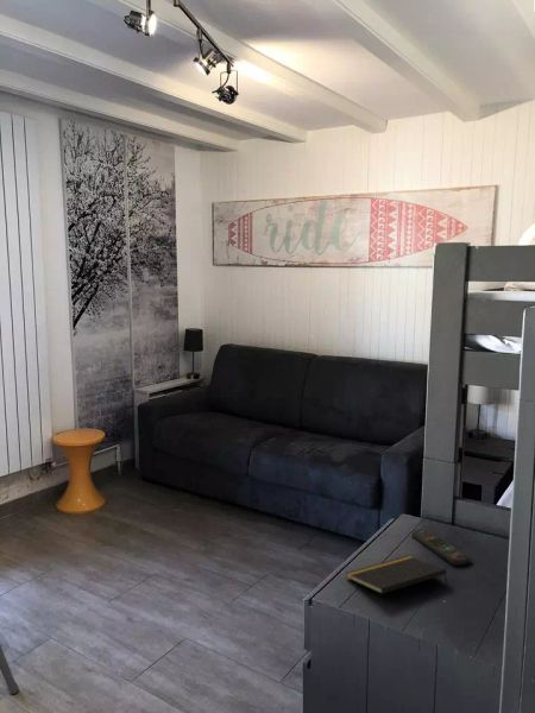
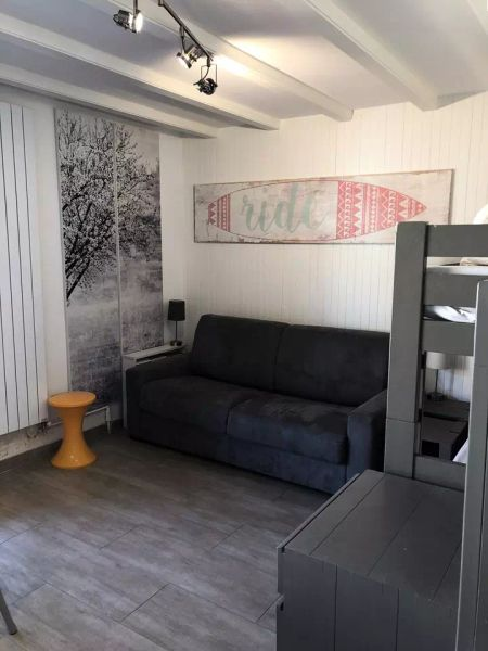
- notepad [345,555,448,595]
- remote control [410,528,471,566]
